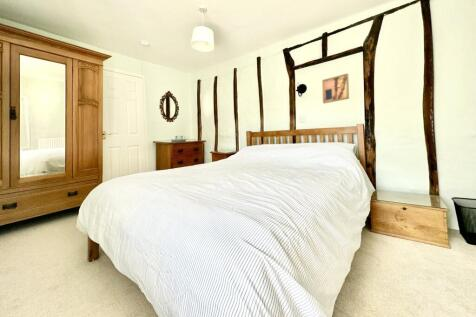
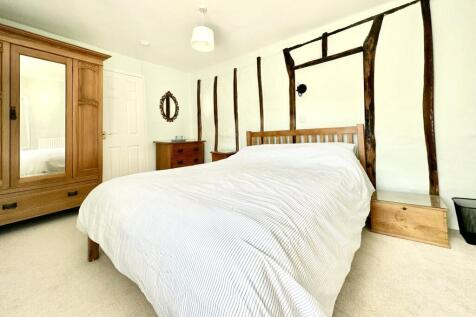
- wall art [321,72,350,104]
